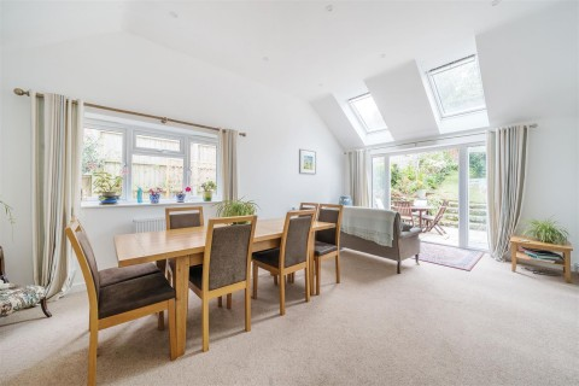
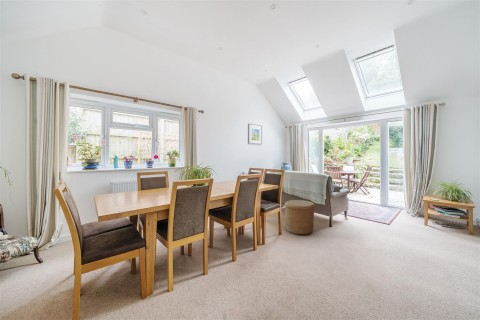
+ woven basket [284,199,316,235]
